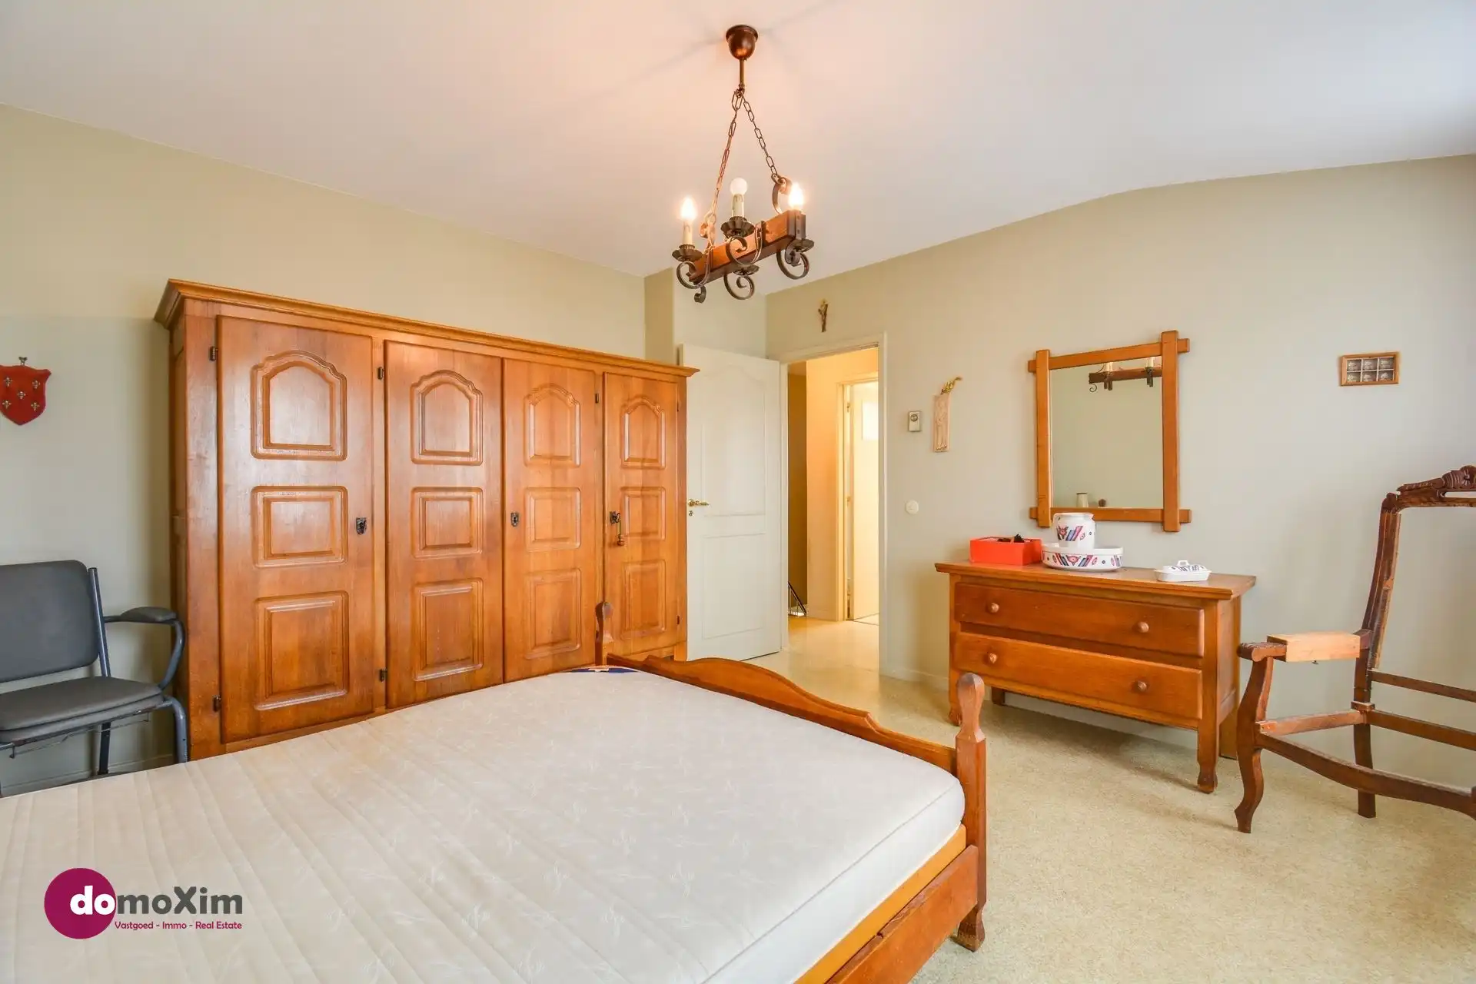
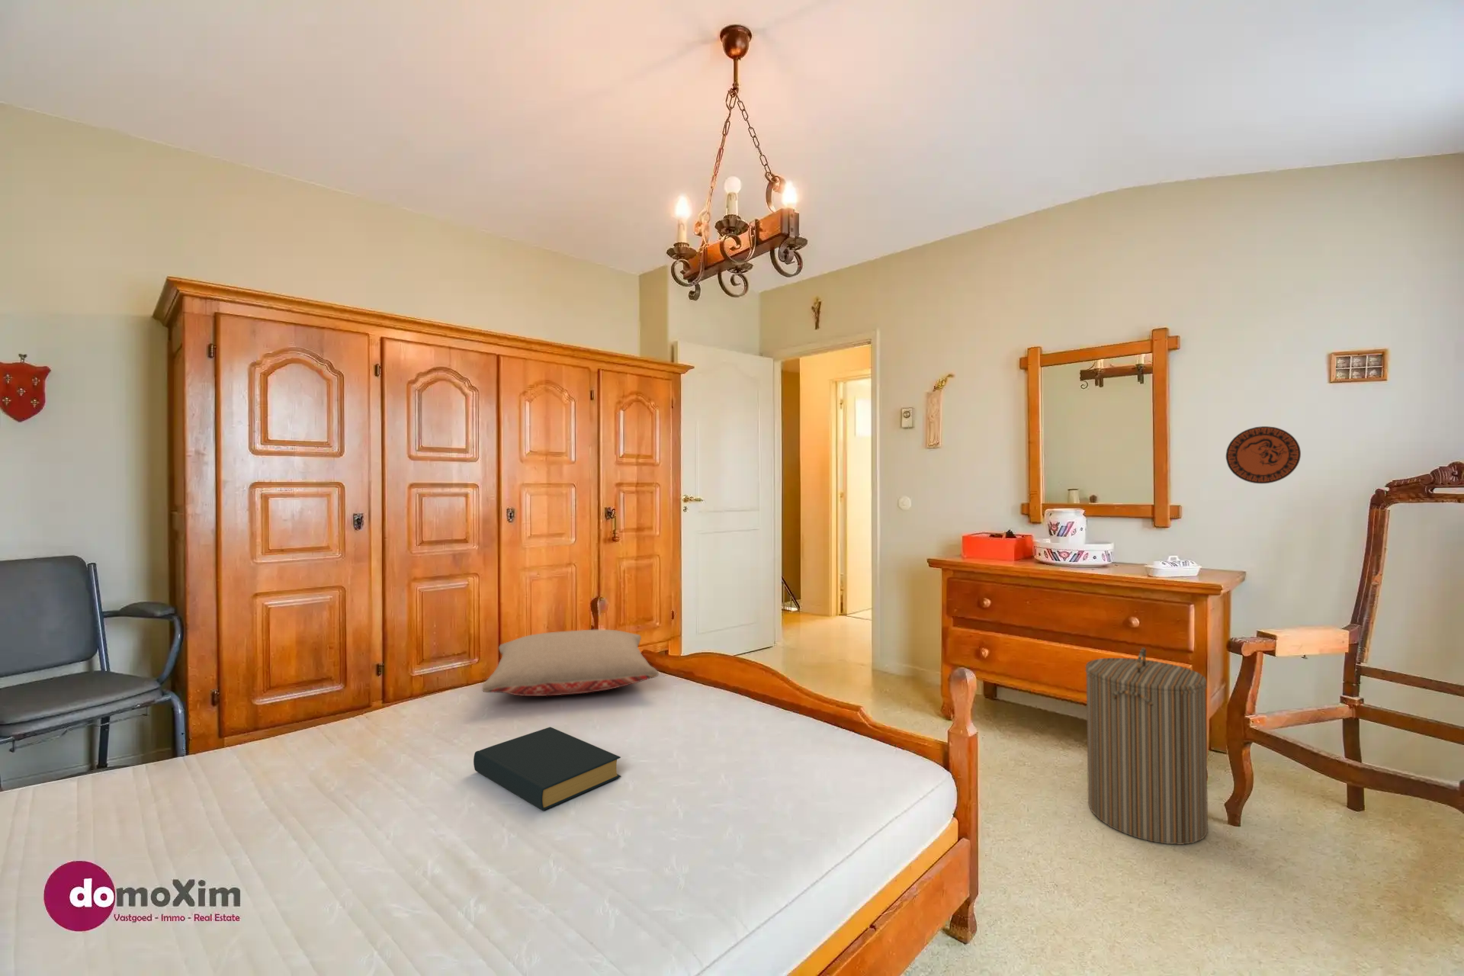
+ laundry hamper [1084,647,1209,845]
+ decorative plate [1225,426,1302,484]
+ hardback book [473,727,621,812]
+ pillow [481,629,659,697]
